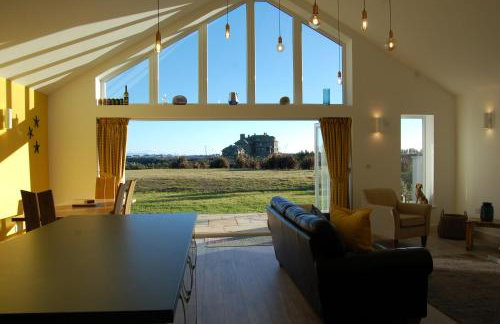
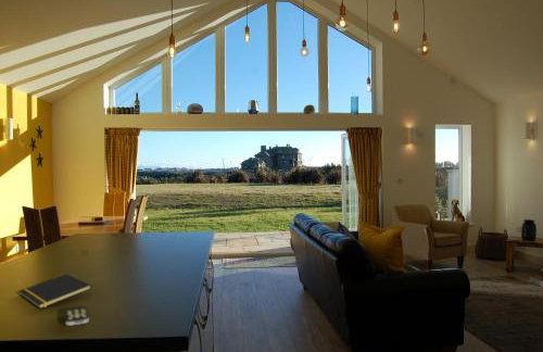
+ remote control [63,305,90,327]
+ notepad [18,273,92,310]
